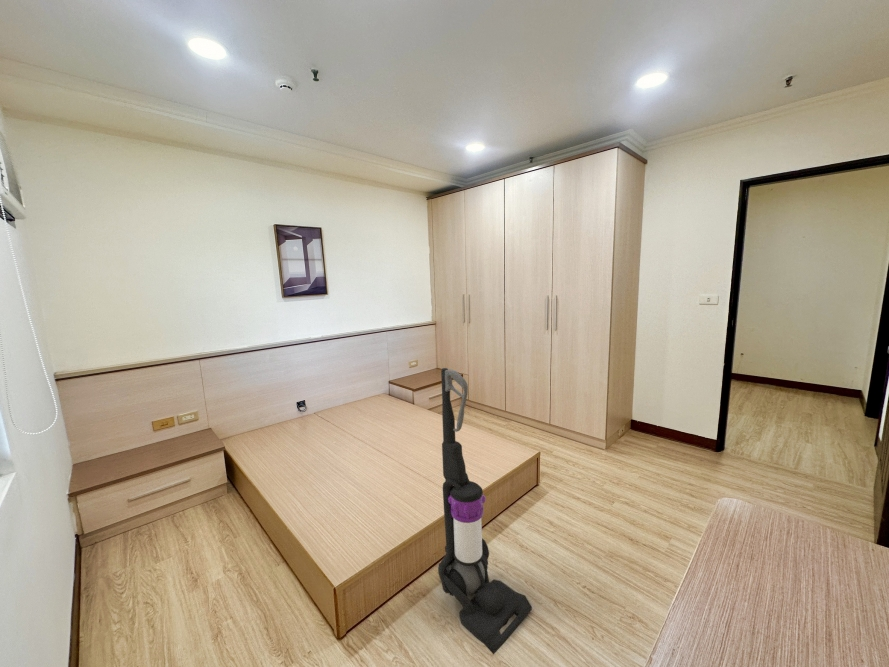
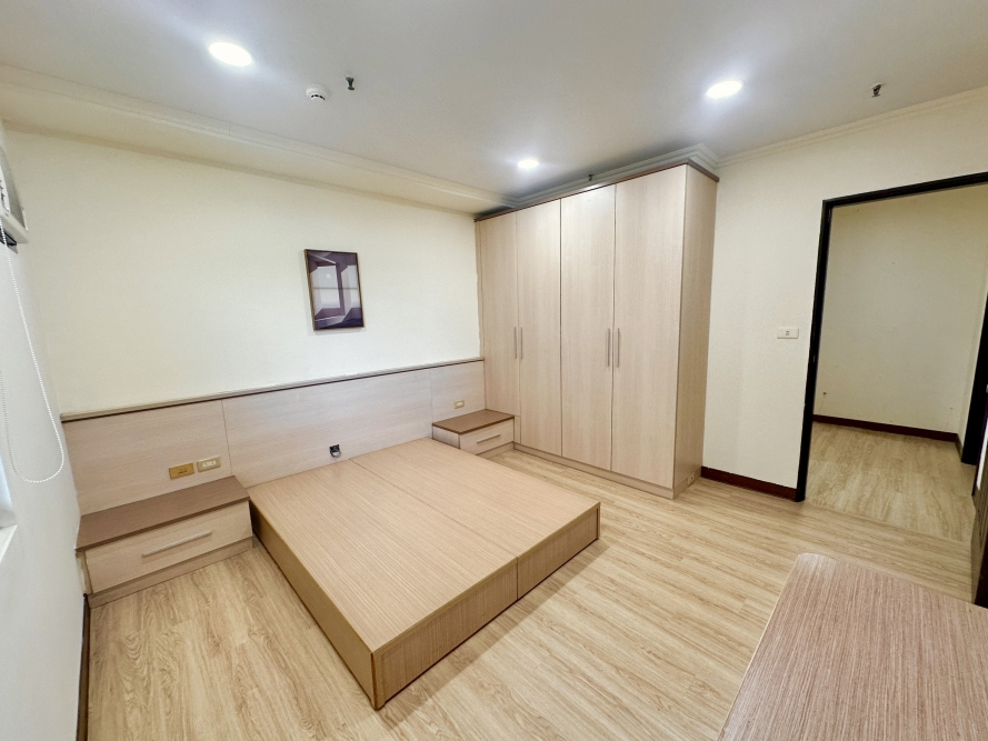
- vacuum cleaner [437,367,533,655]
